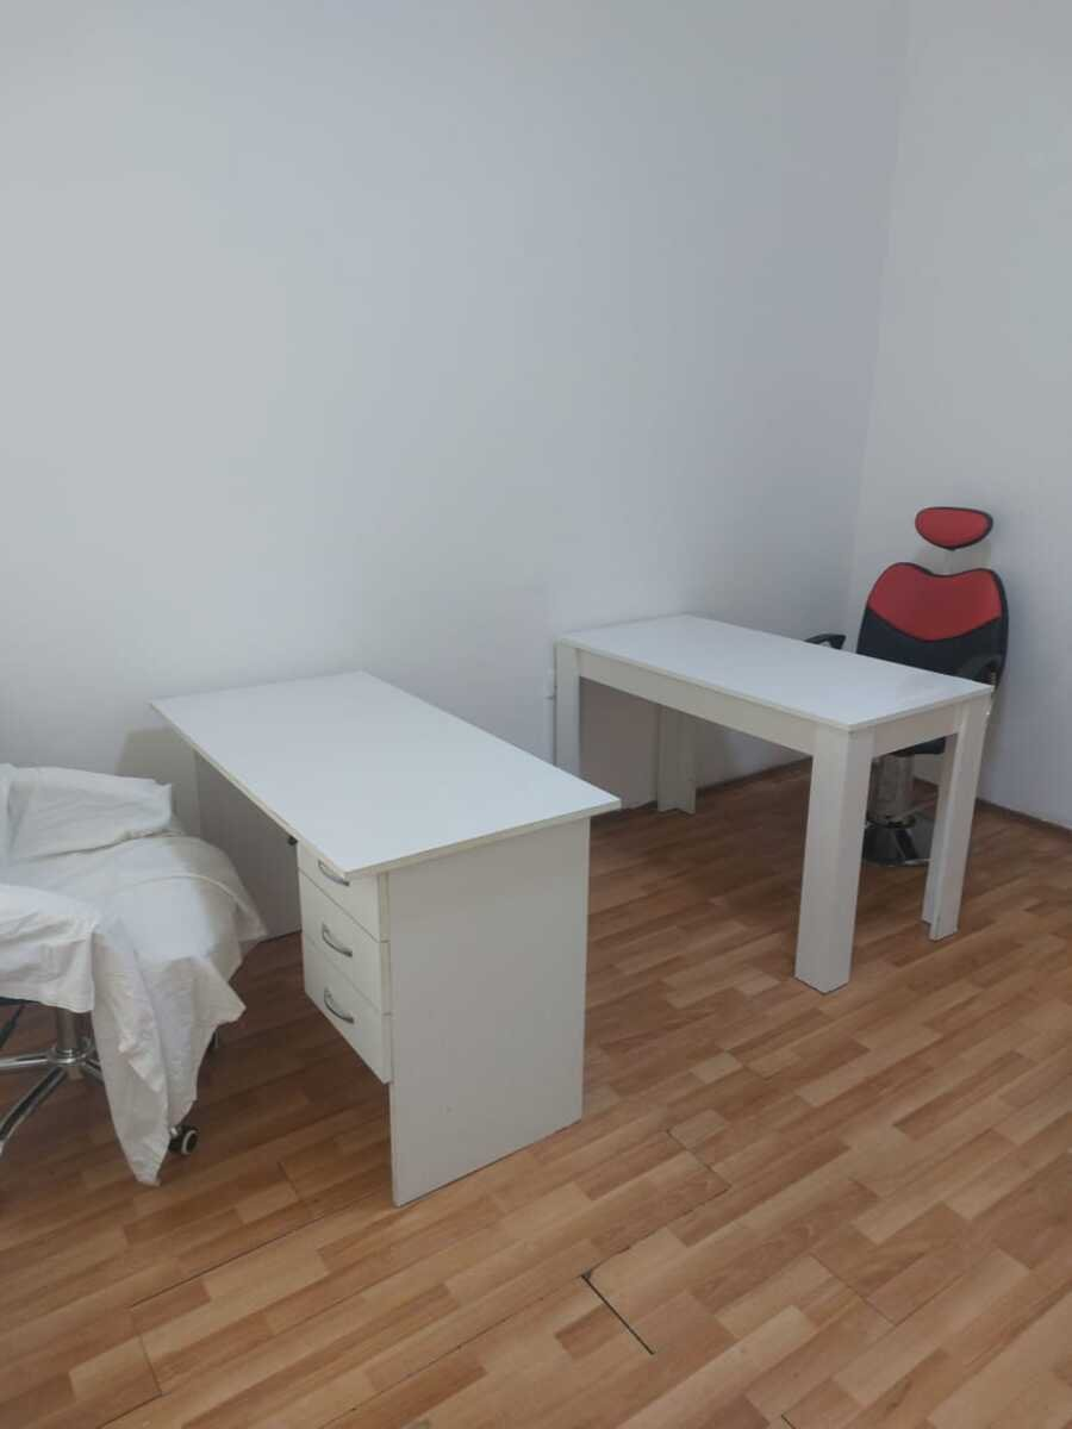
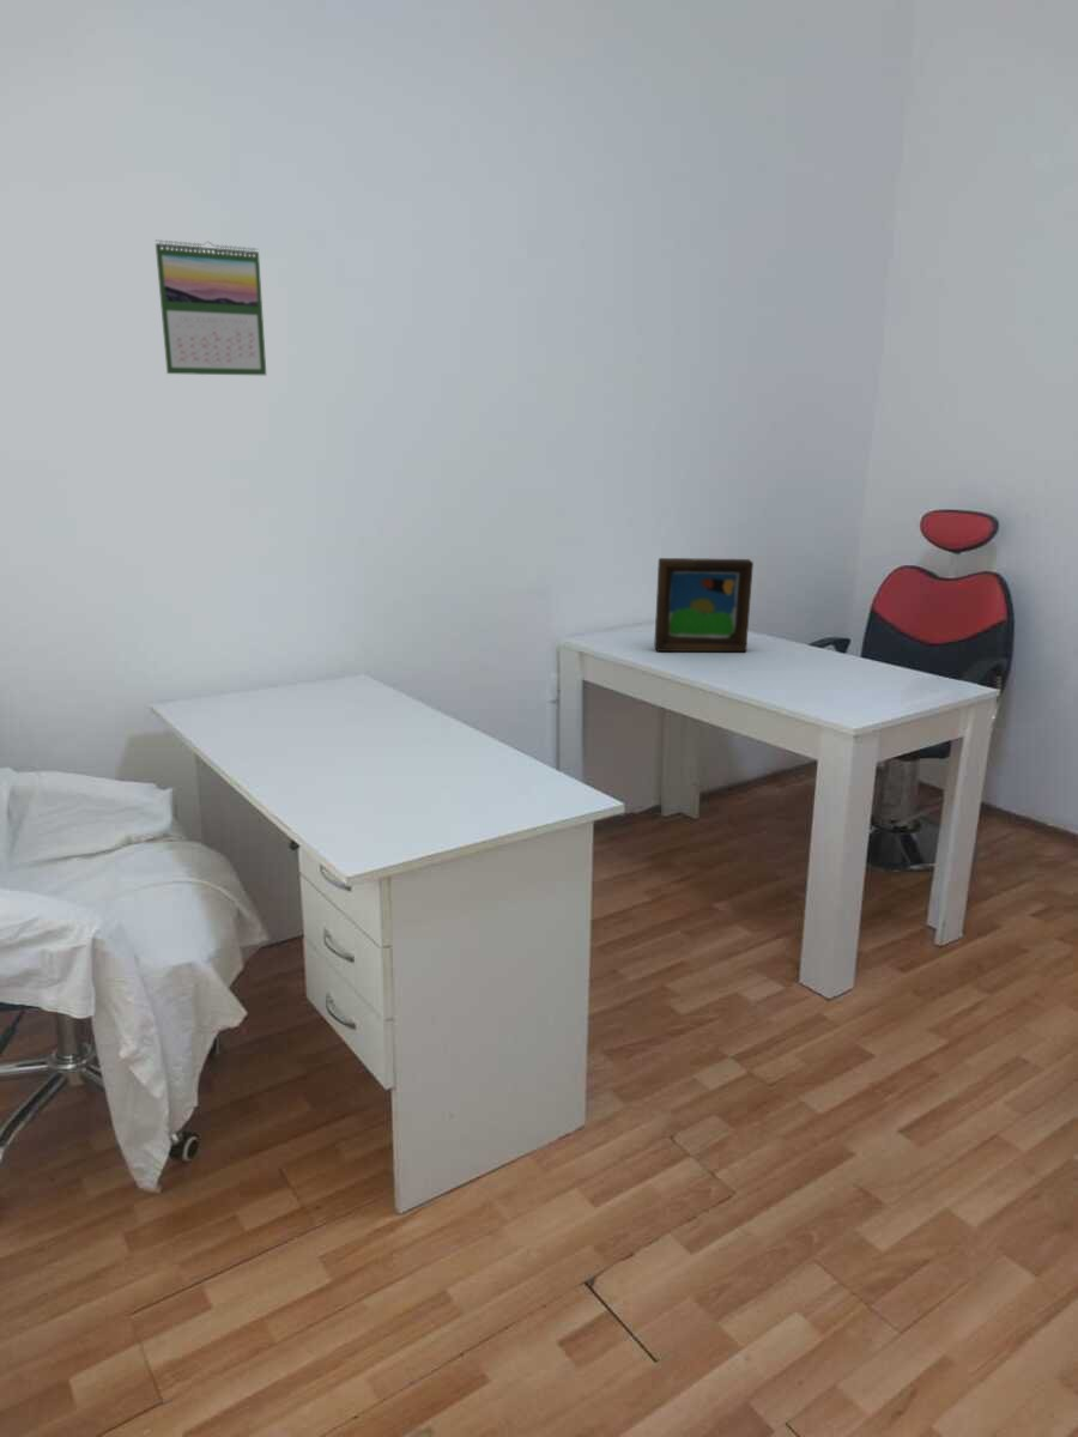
+ picture frame [653,557,755,653]
+ calendar [155,238,267,376]
